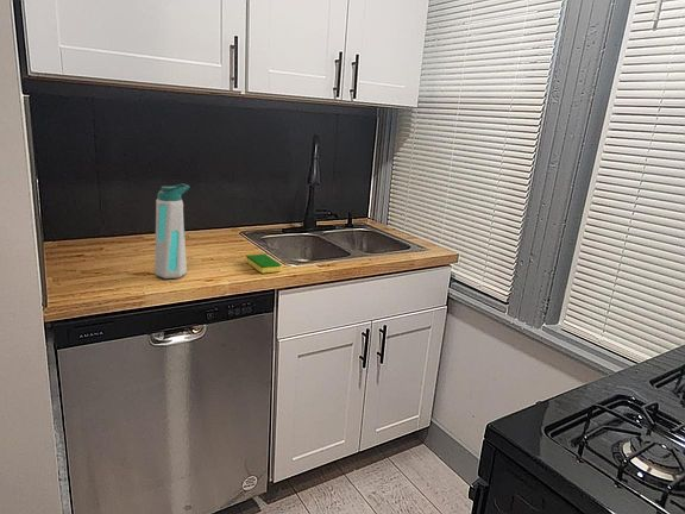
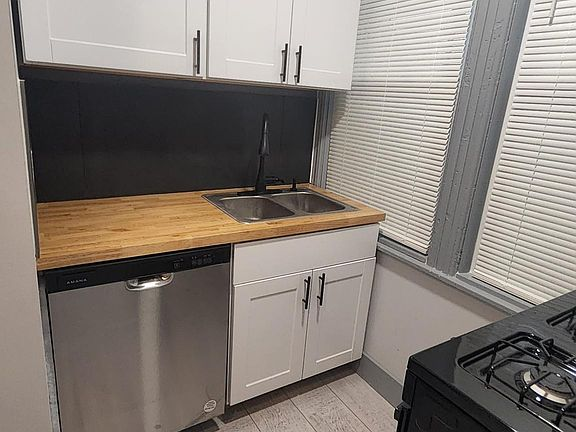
- dish sponge [245,253,283,275]
- water bottle [153,182,191,280]
